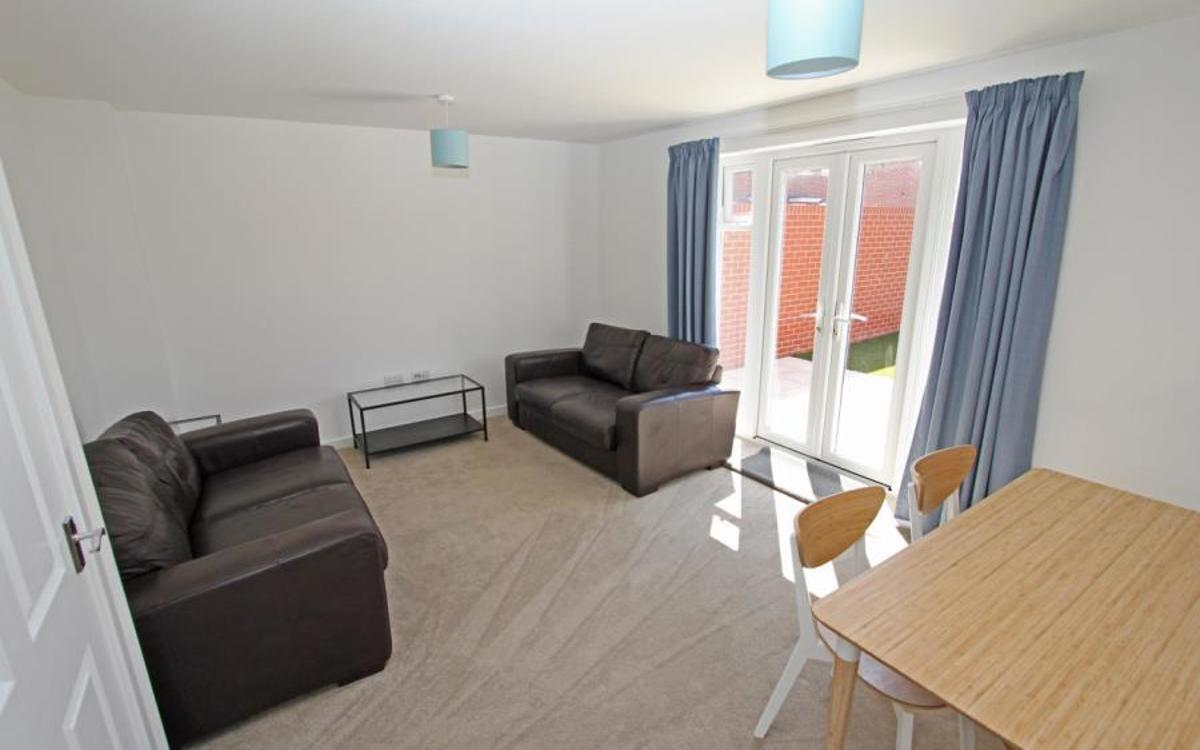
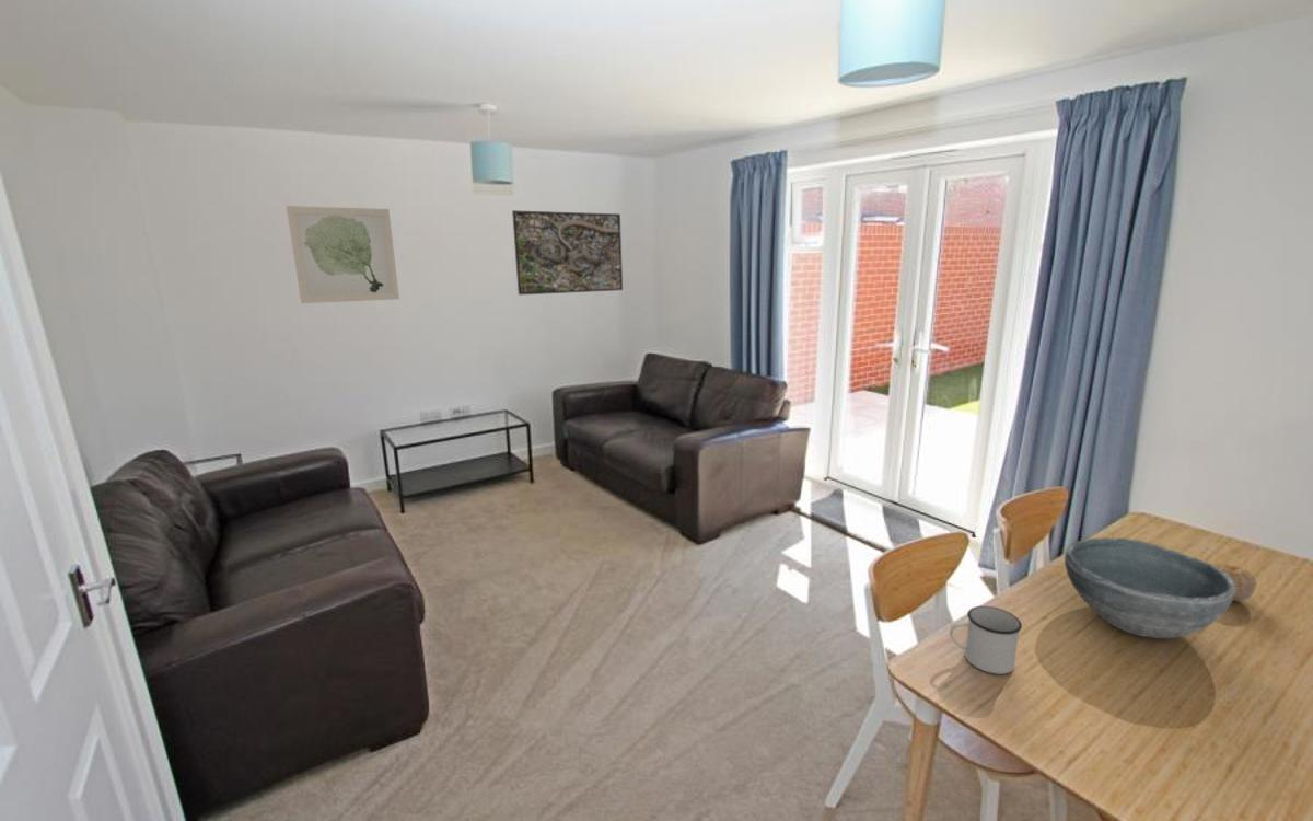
+ bowl [1064,536,1235,639]
+ fruit [1211,563,1257,602]
+ wall art [286,205,400,304]
+ mug [949,605,1023,675]
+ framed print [511,209,624,296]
